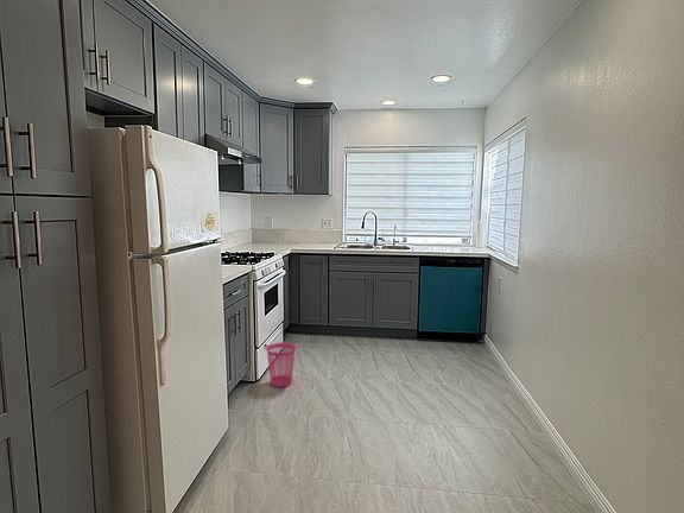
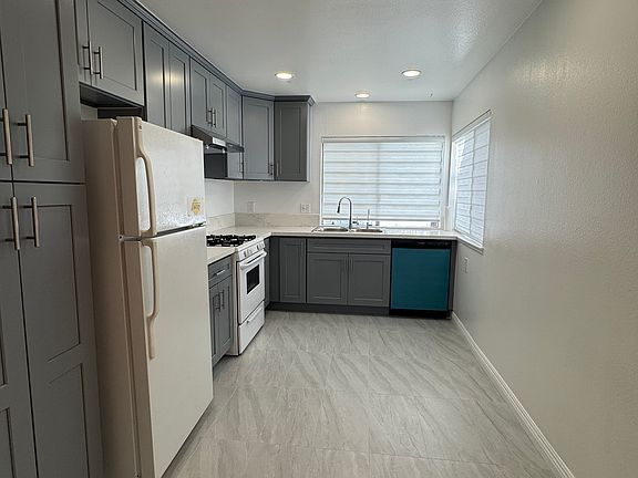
- waste basket [265,342,297,388]
